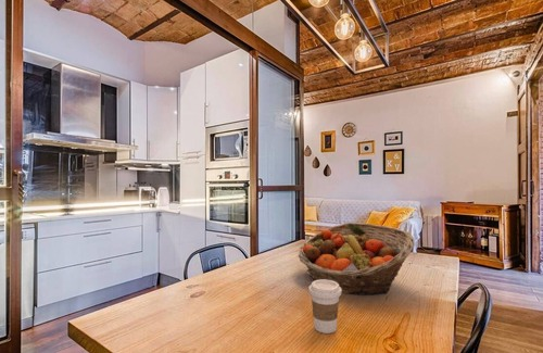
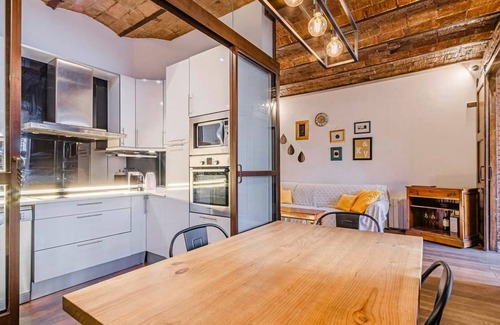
- coffee cup [307,279,343,335]
- fruit basket [298,222,416,297]
